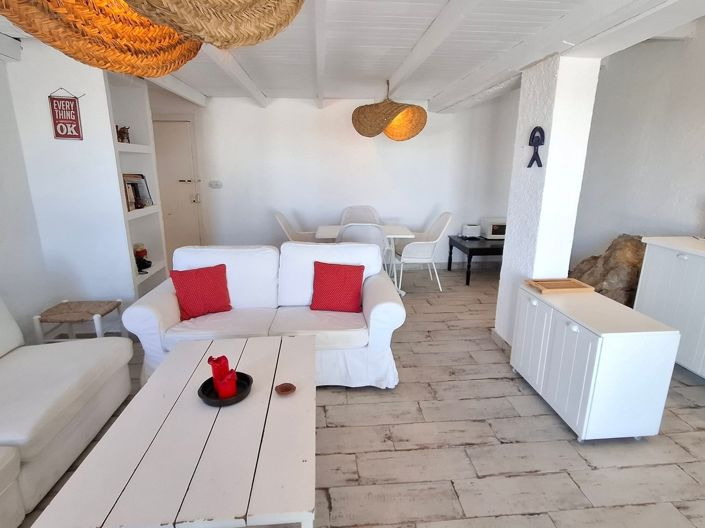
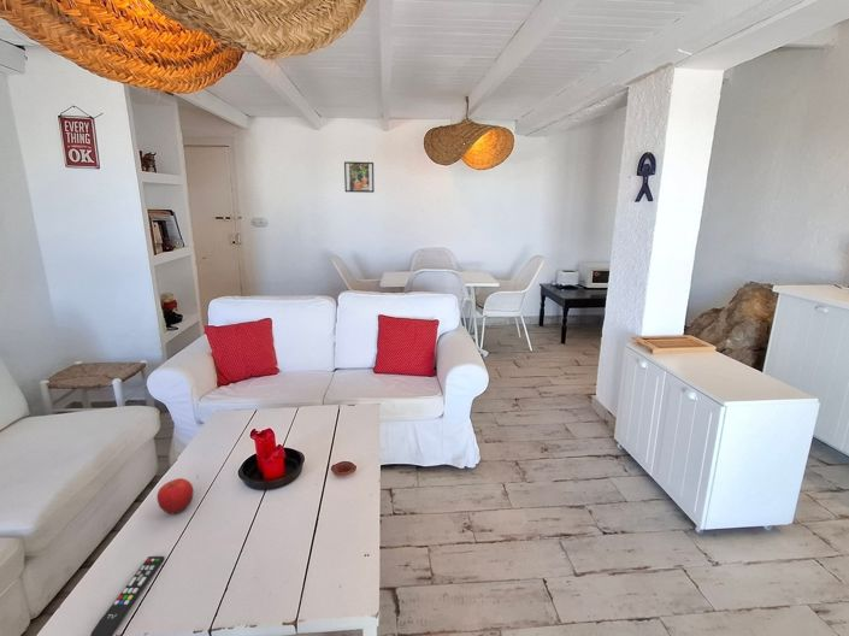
+ remote control [89,555,165,636]
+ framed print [343,160,376,194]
+ fruit [155,477,194,516]
